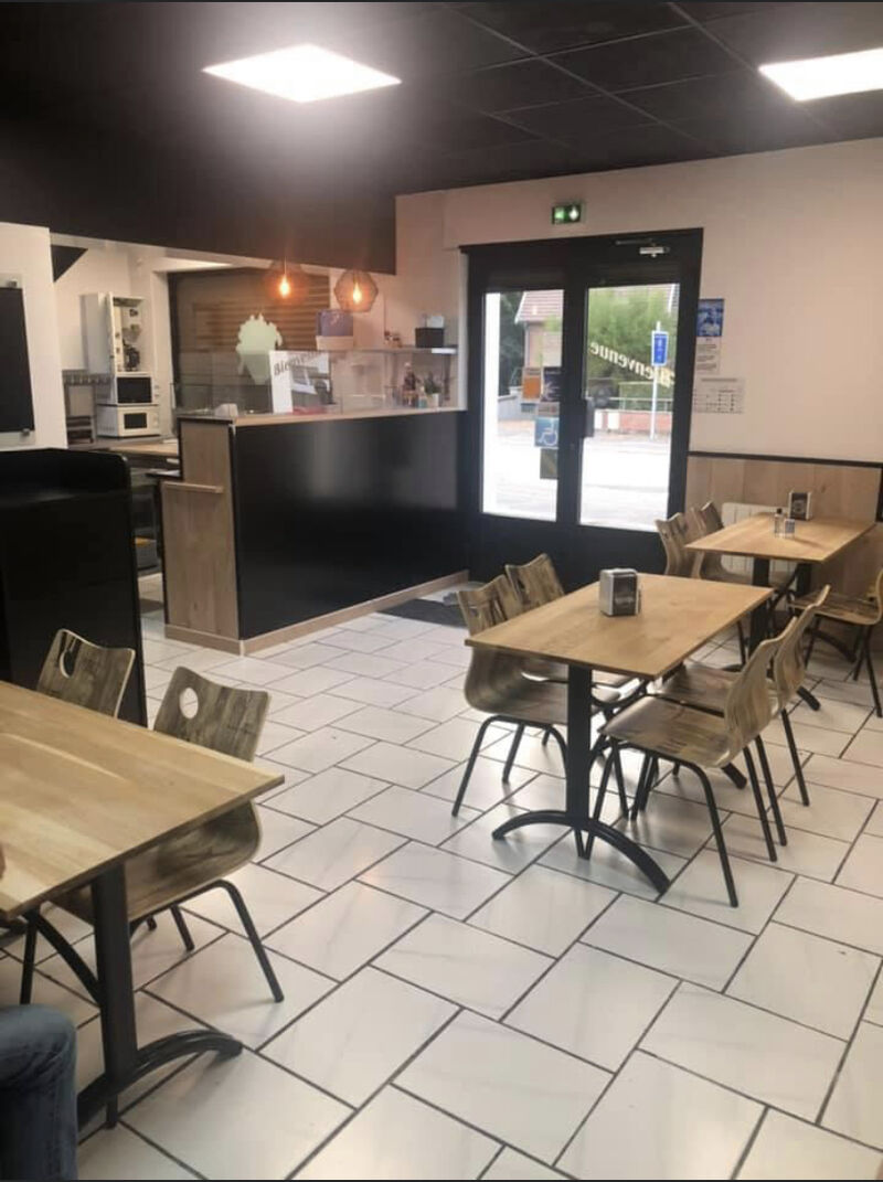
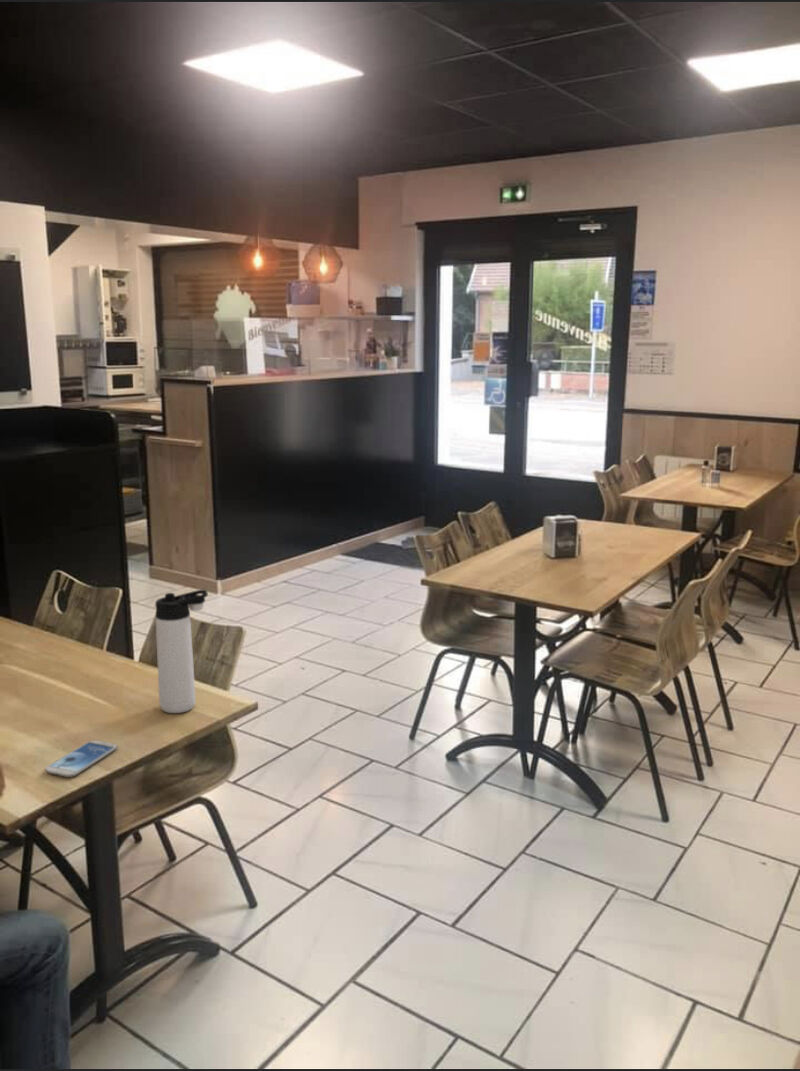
+ thermos bottle [154,589,209,714]
+ smartphone [44,739,118,778]
